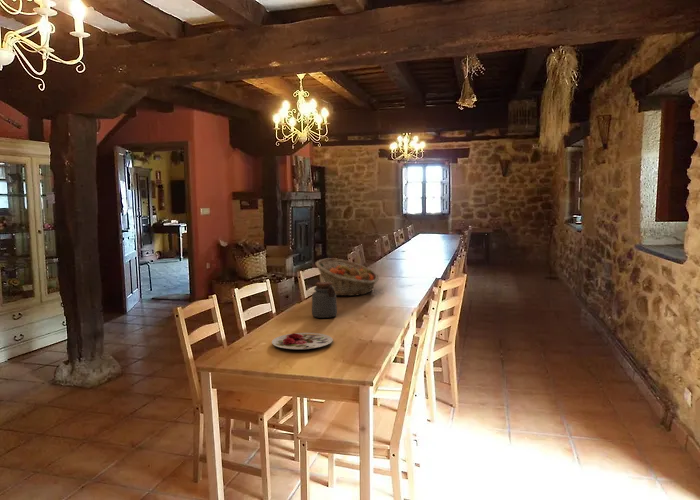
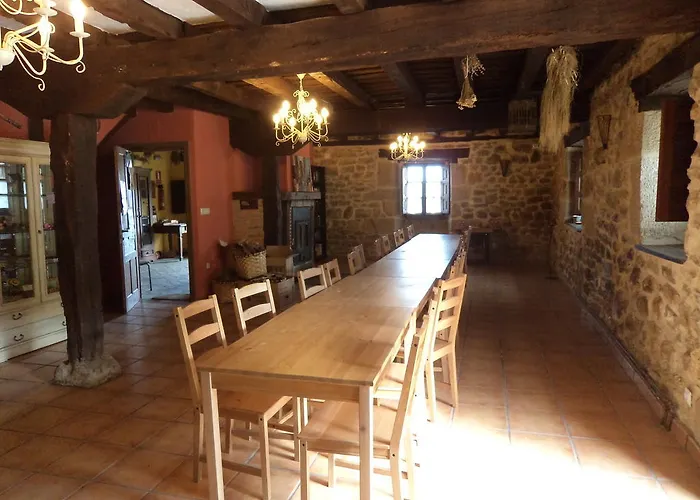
- fruit basket [314,257,380,297]
- plate [271,332,334,350]
- jar [311,281,338,319]
